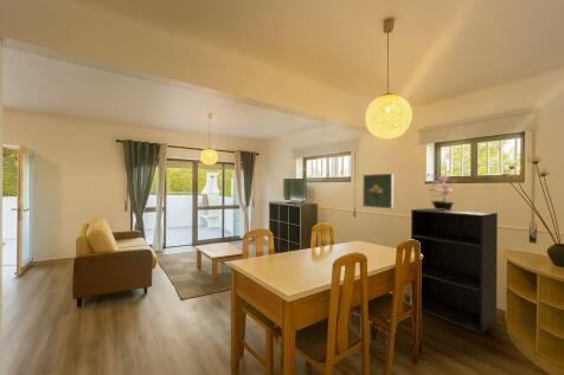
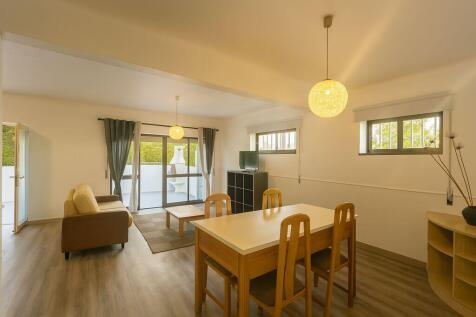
- bookshelf [410,207,499,335]
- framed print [361,173,395,209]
- potted plant [421,170,457,211]
